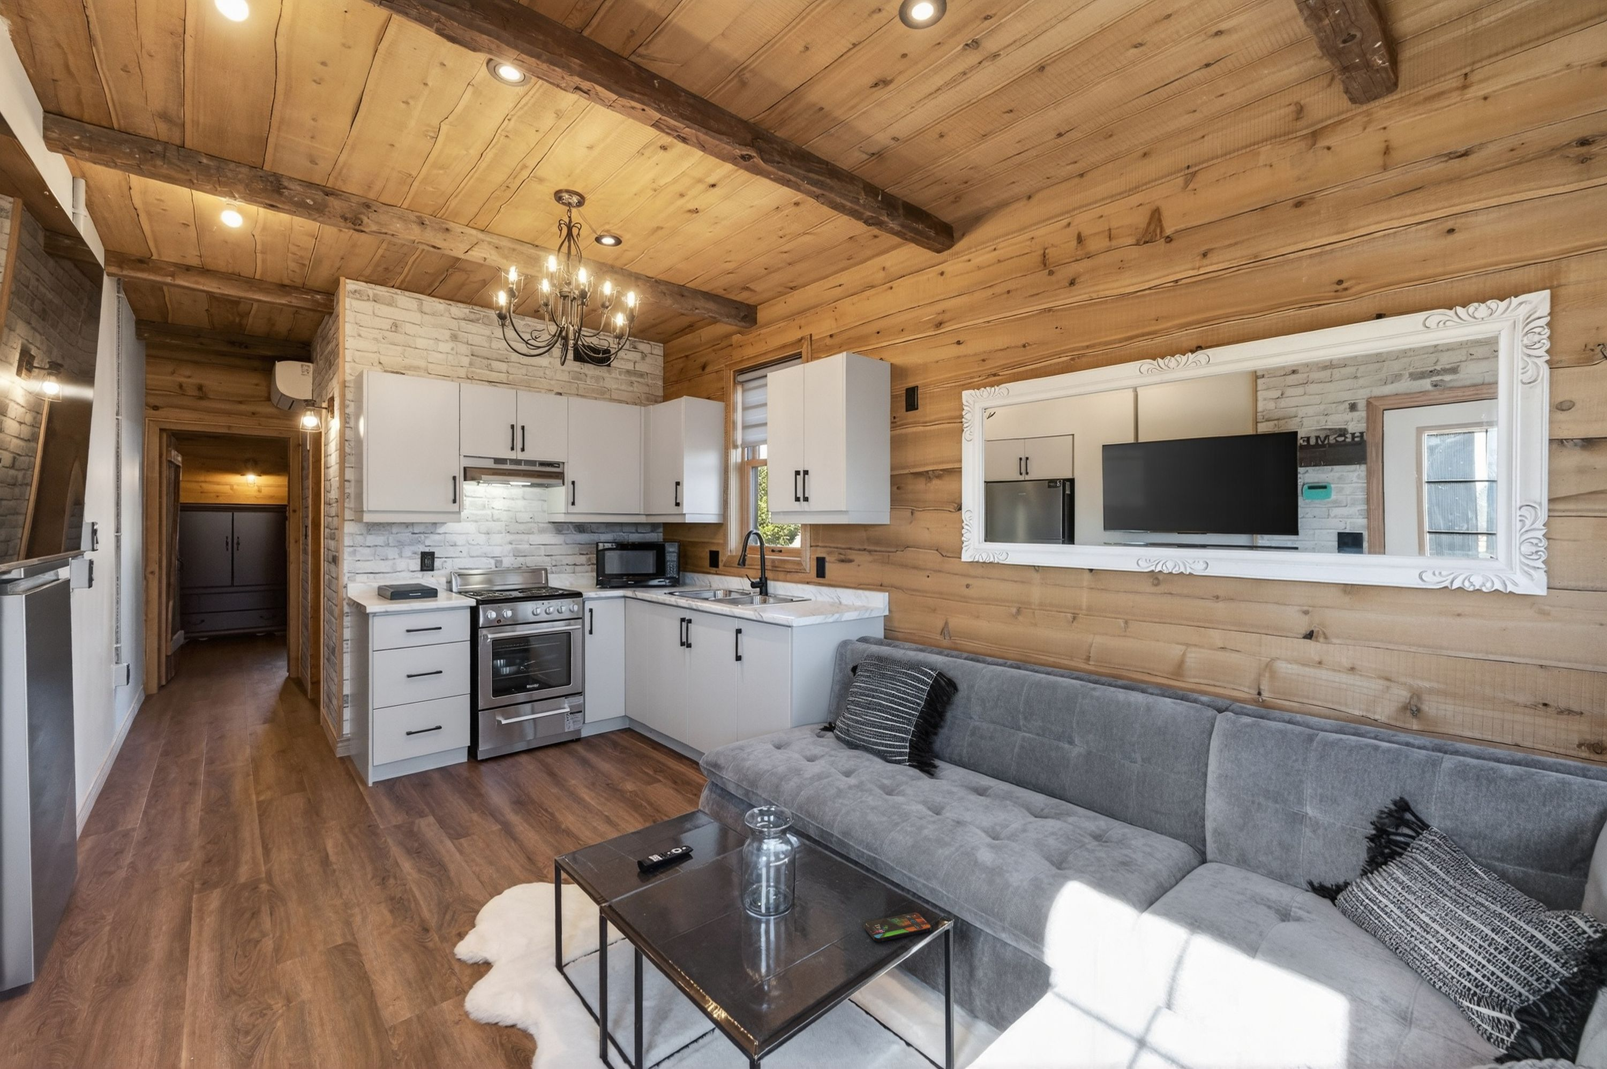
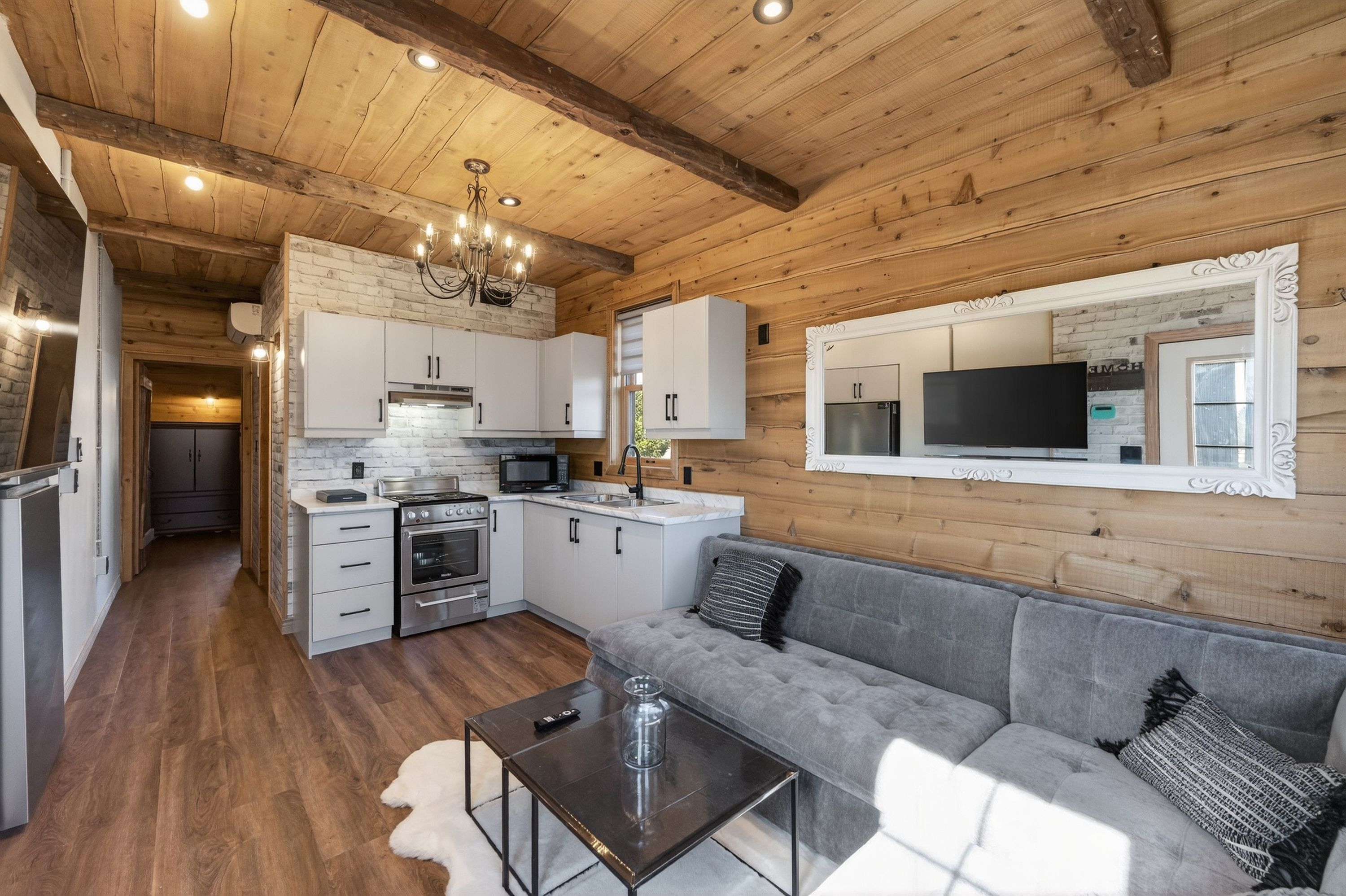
- smartphone [863,912,931,943]
